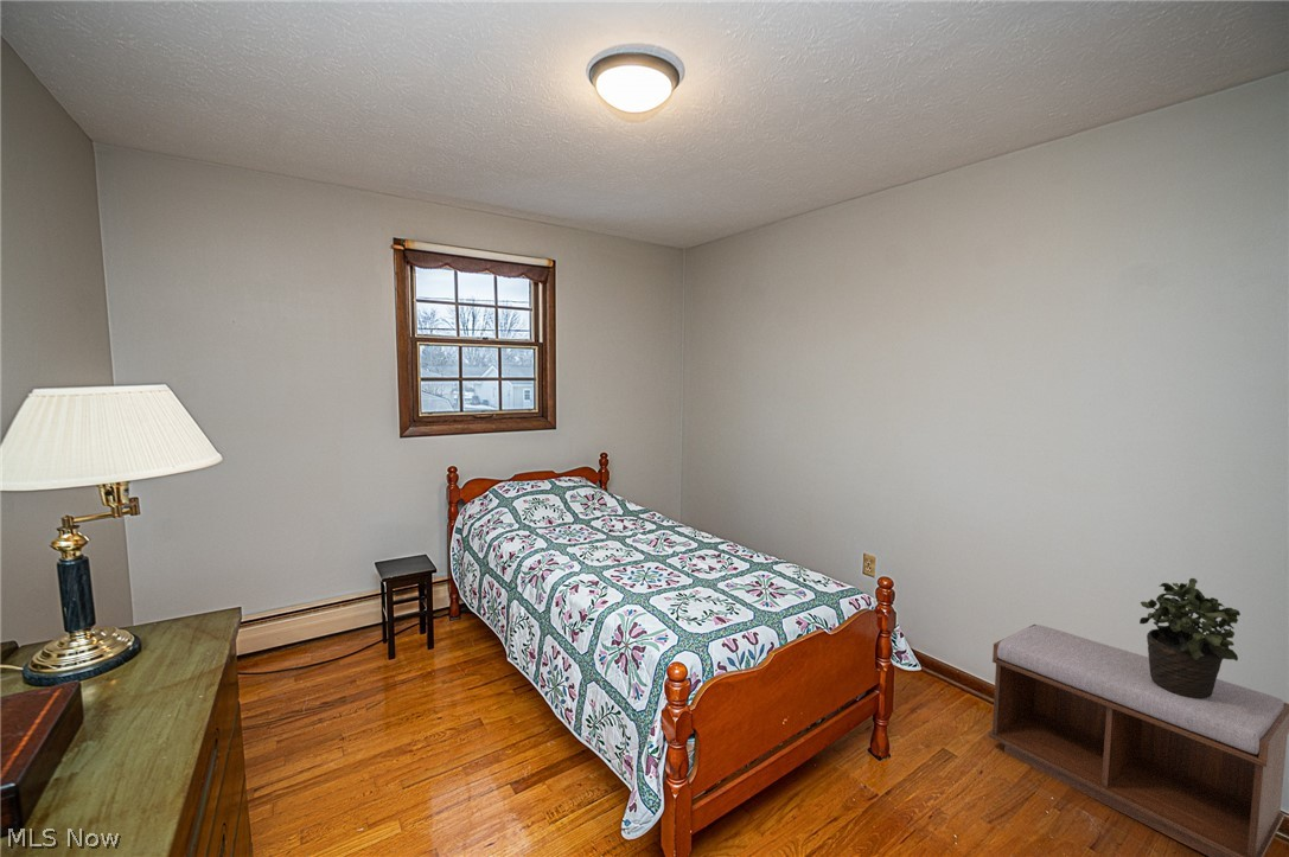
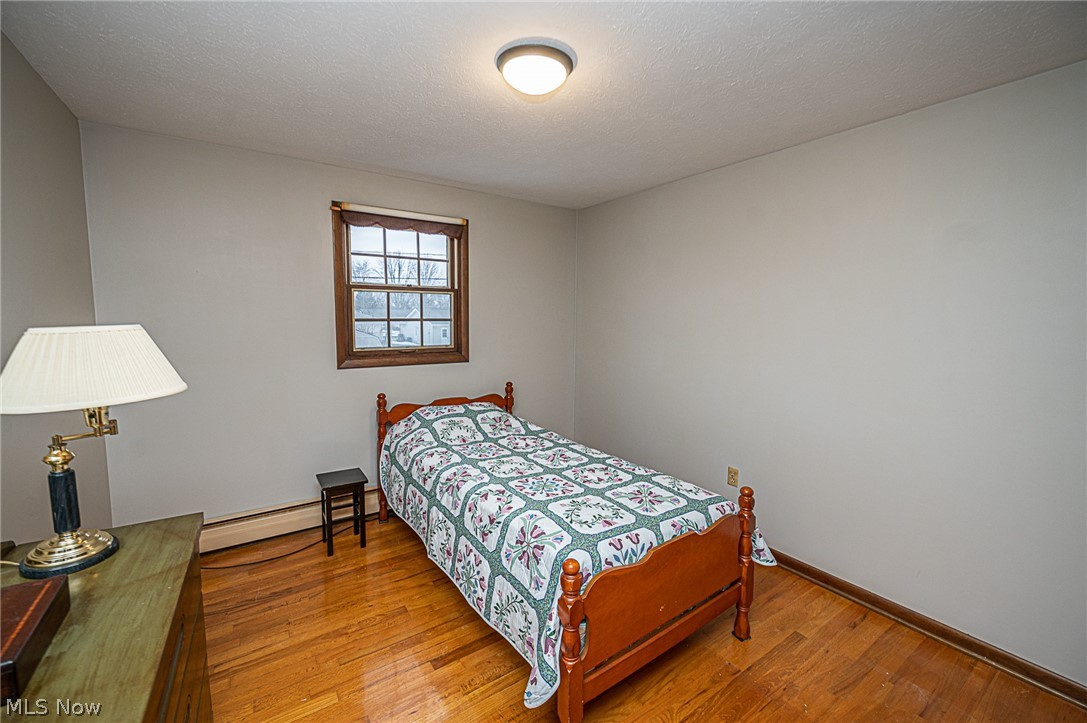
- bench [988,623,1289,857]
- potted plant [1138,577,1242,698]
